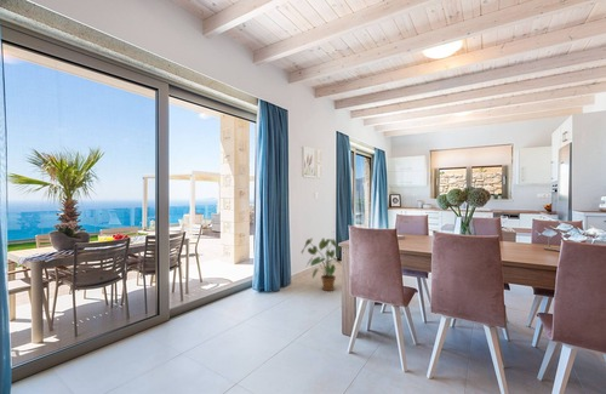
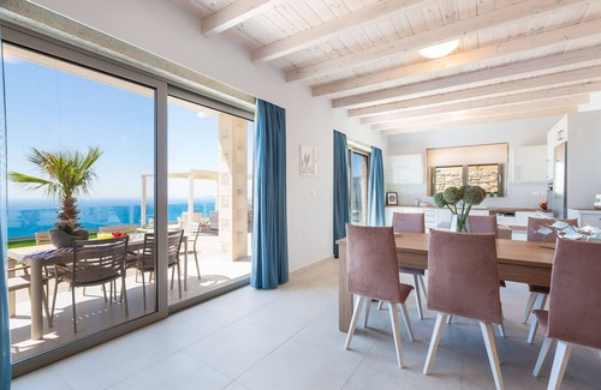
- house plant [301,236,343,292]
